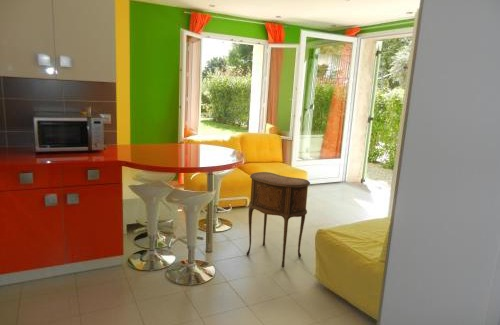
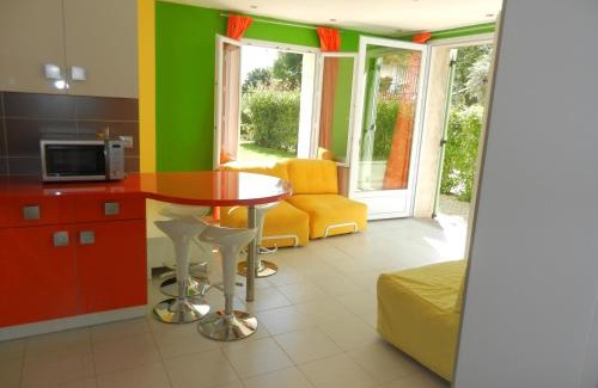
- side table [245,171,311,269]
